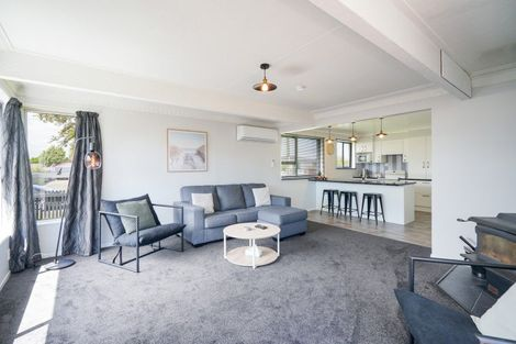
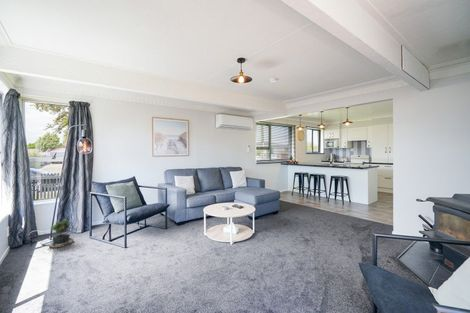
+ potted plant [47,219,75,250]
